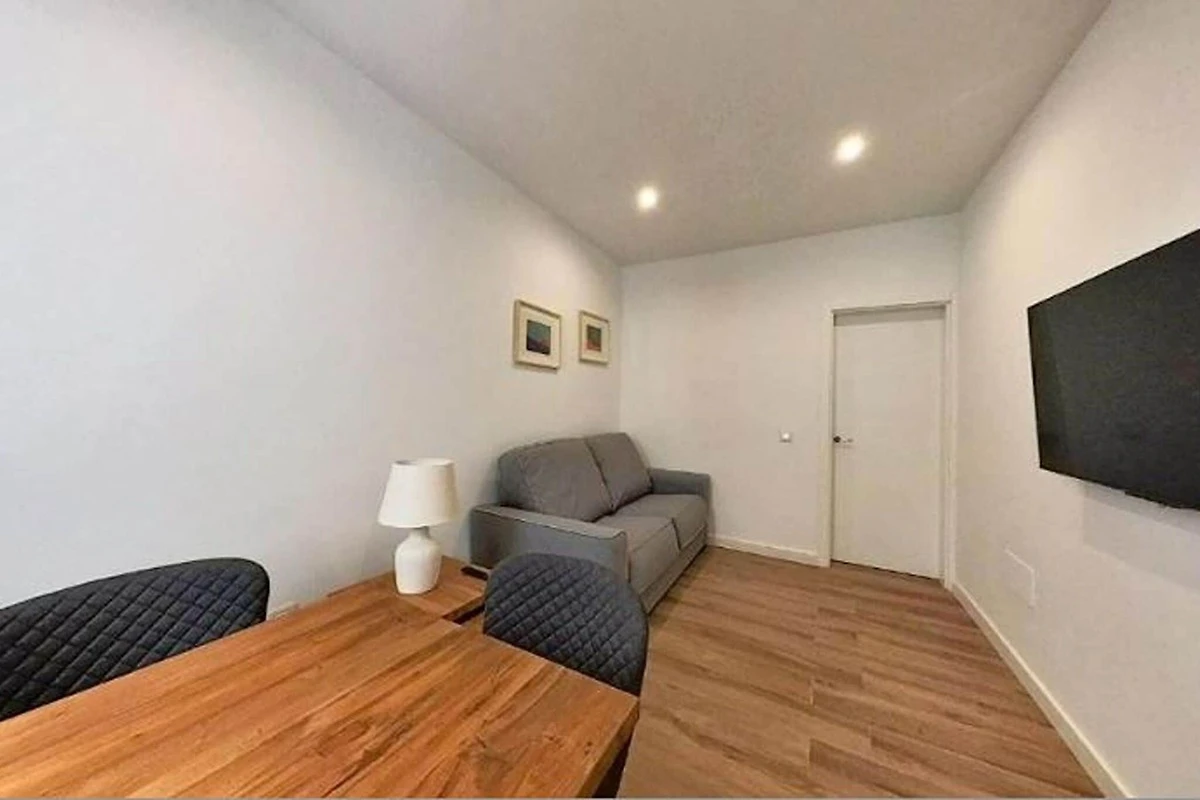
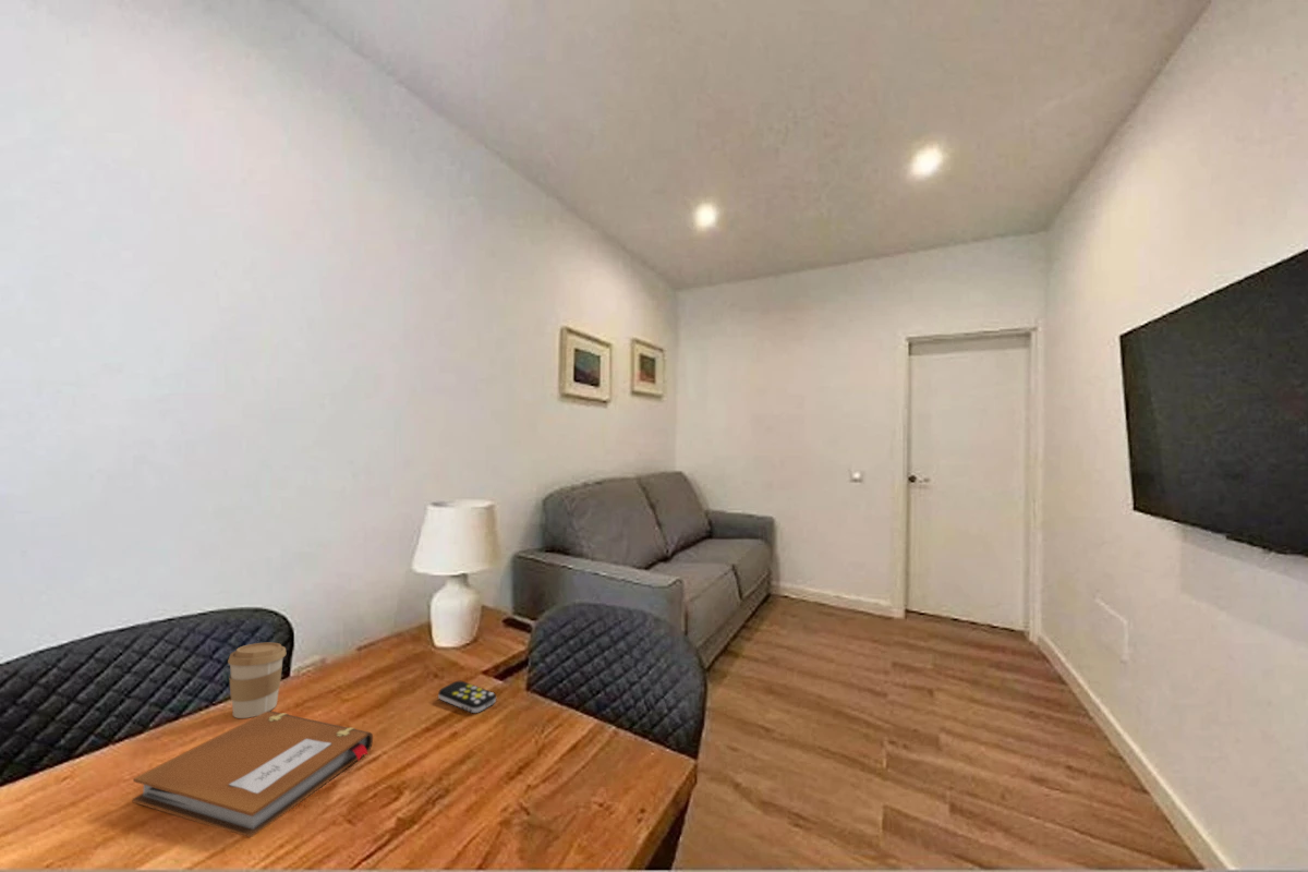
+ remote control [437,680,497,714]
+ notebook [131,711,374,838]
+ coffee cup [227,642,287,719]
